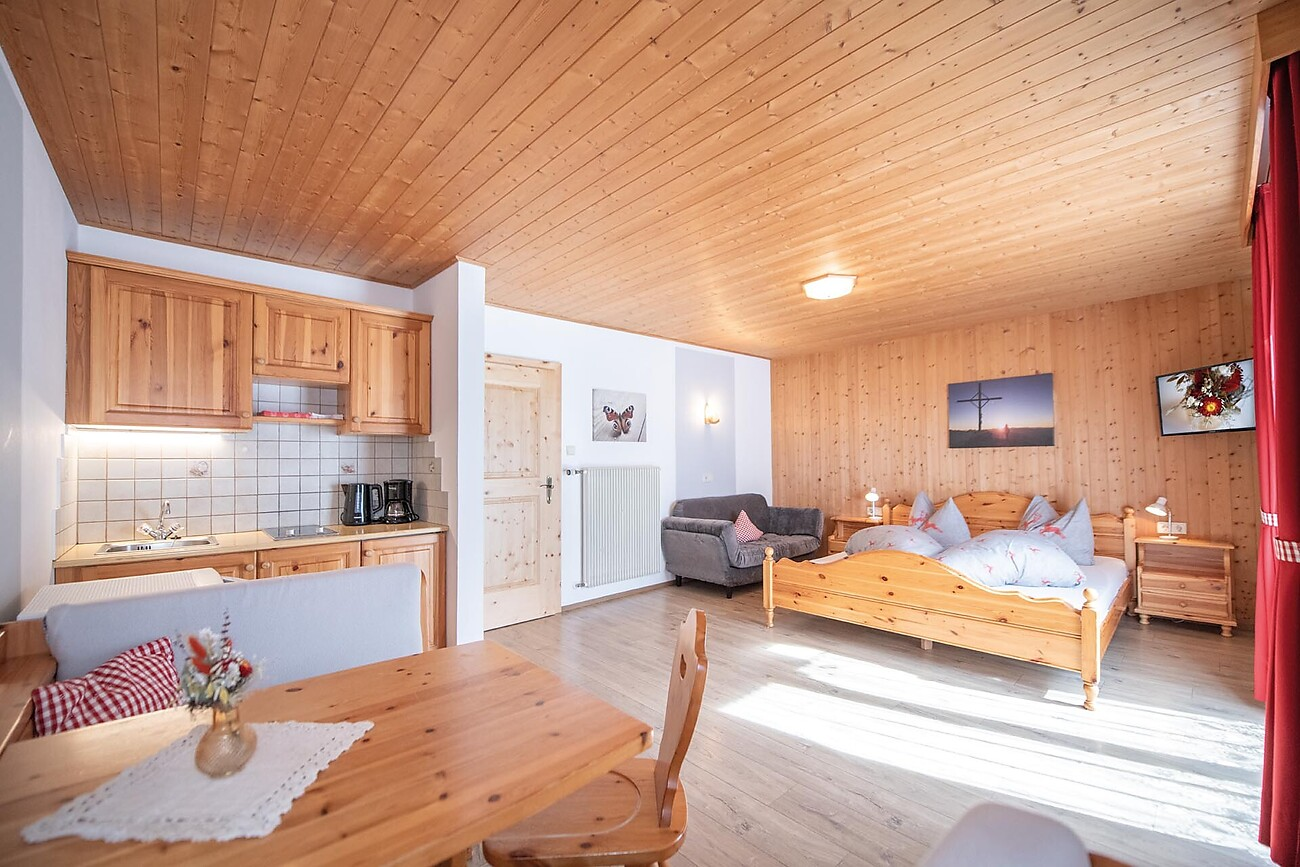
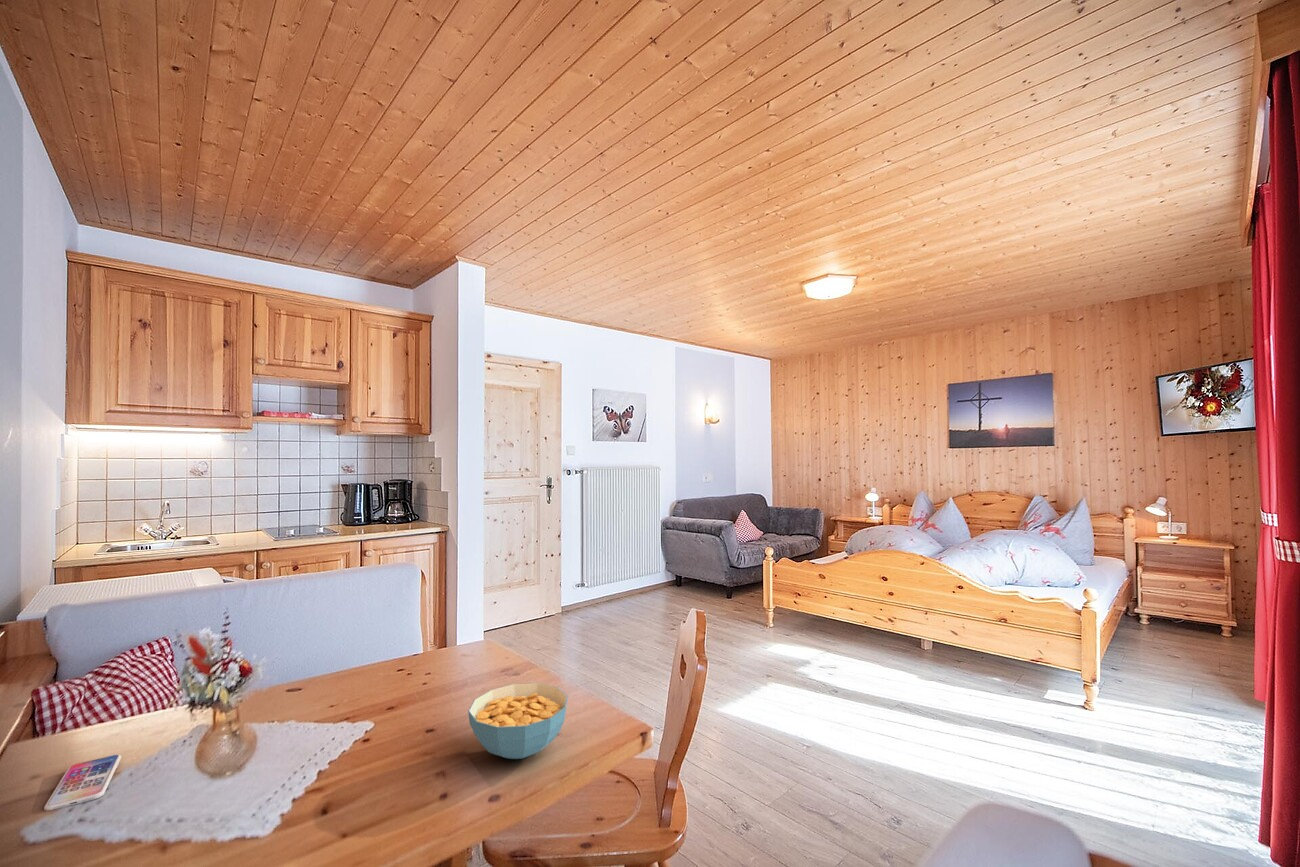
+ smartphone [43,754,122,811]
+ cereal bowl [467,682,569,760]
